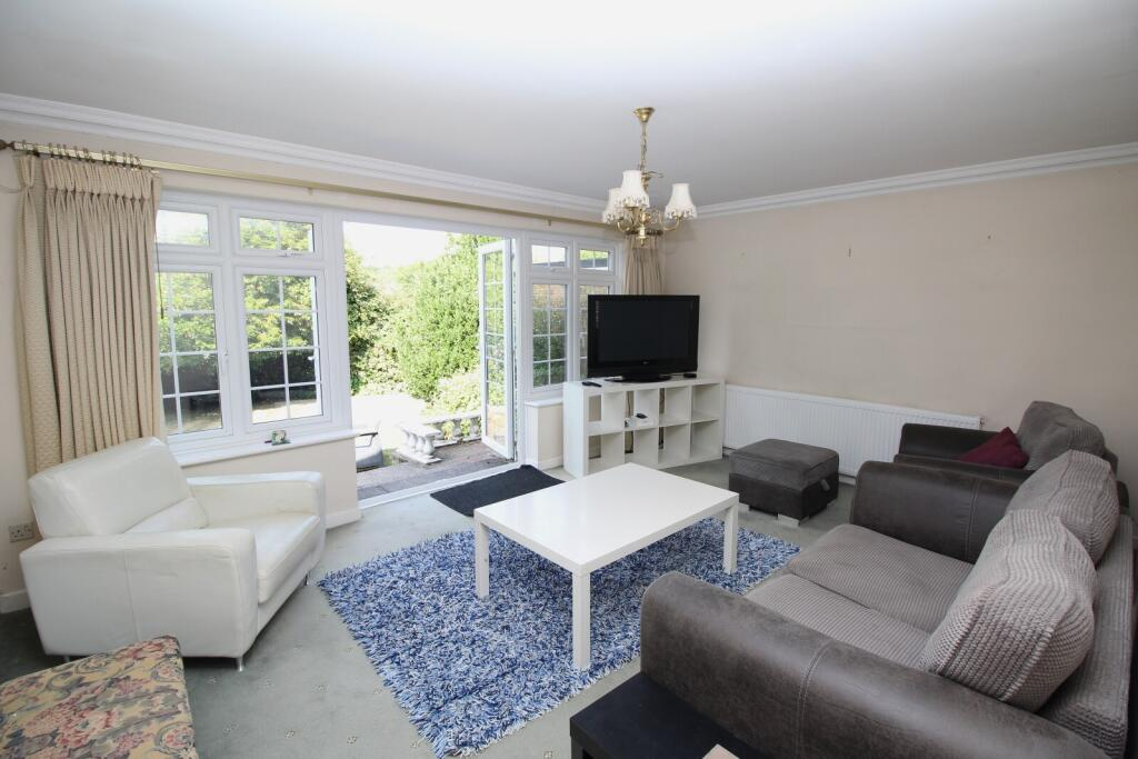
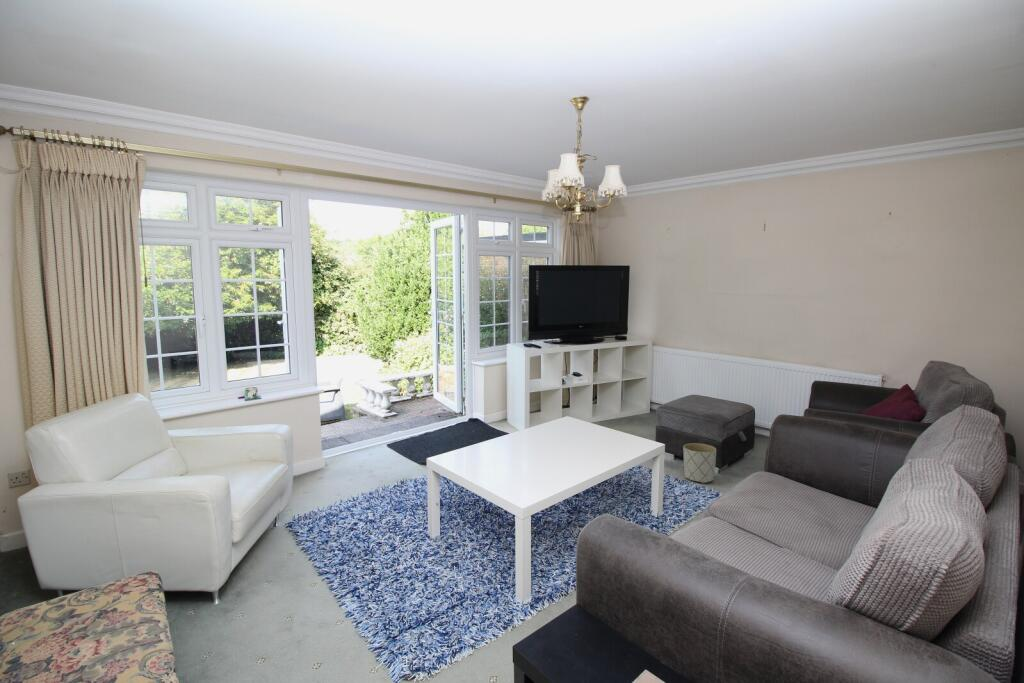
+ planter [682,442,717,484]
